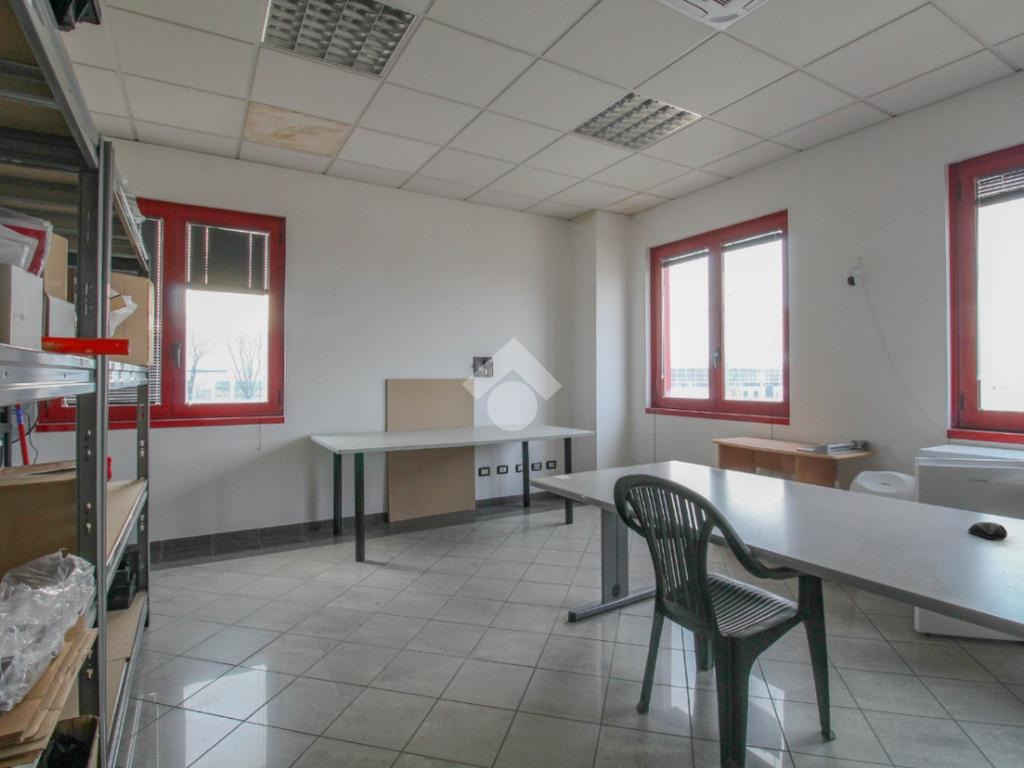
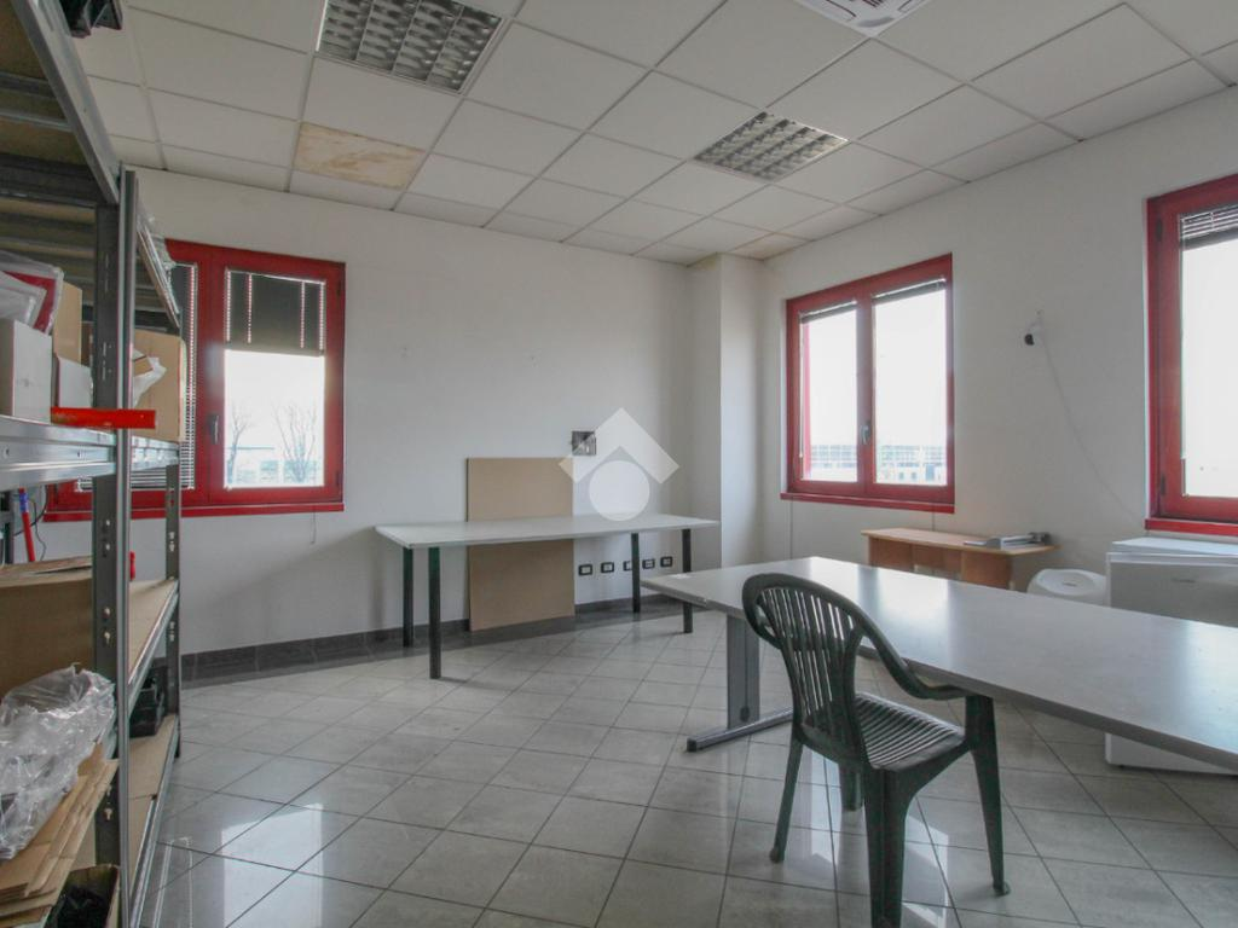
- computer mouse [967,521,1008,541]
